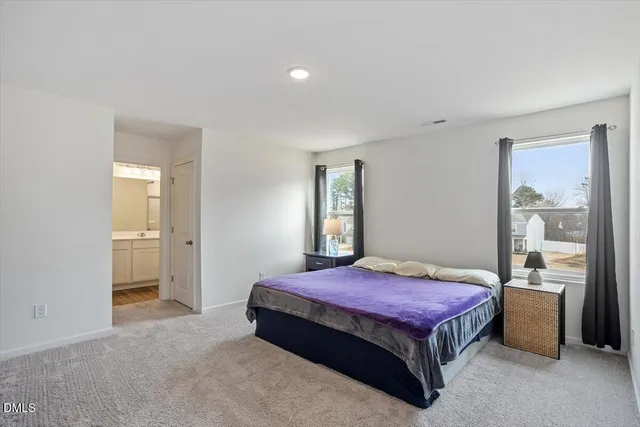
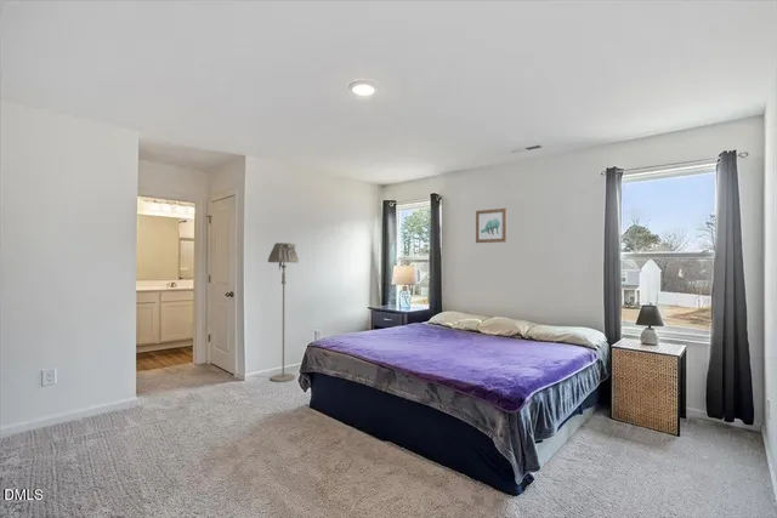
+ floor lamp [267,241,300,383]
+ wall art [475,207,507,244]
